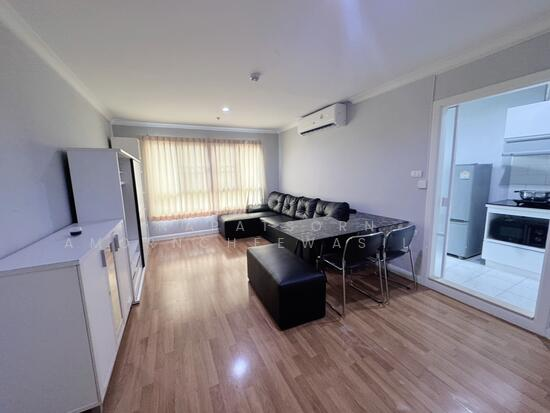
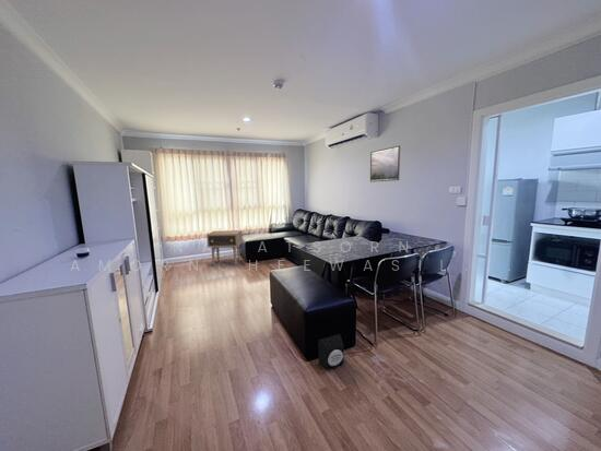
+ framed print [369,144,401,182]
+ side table [205,229,244,266]
+ speaker [317,333,345,369]
